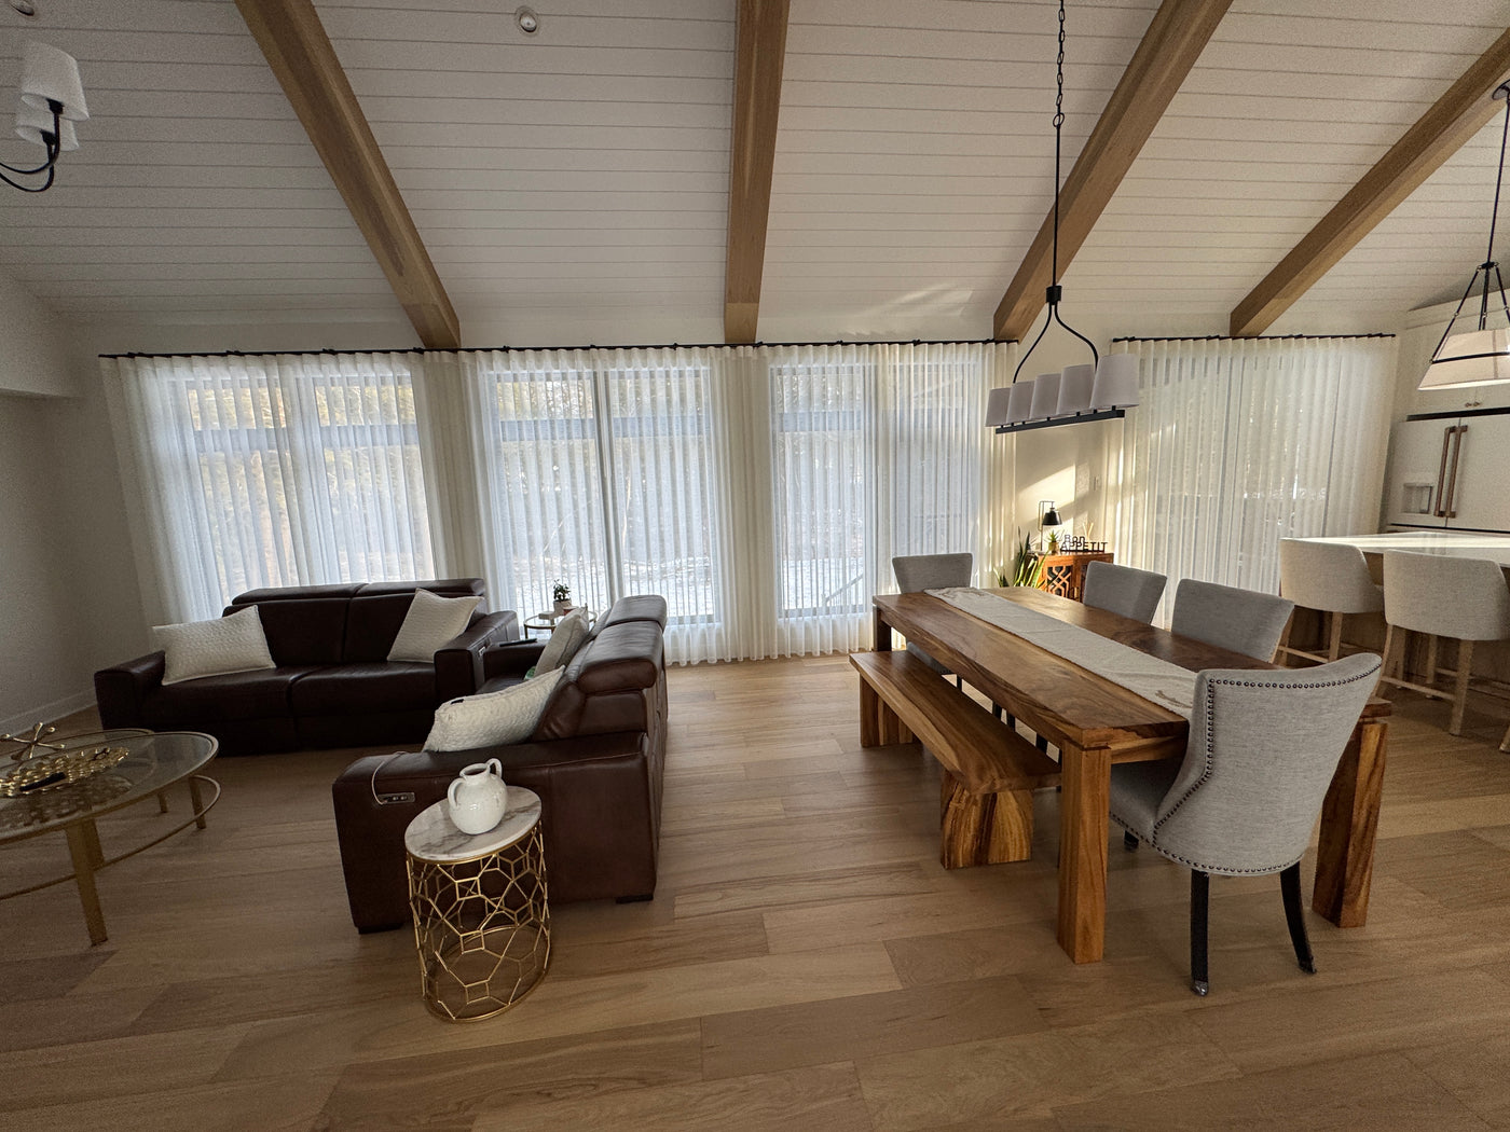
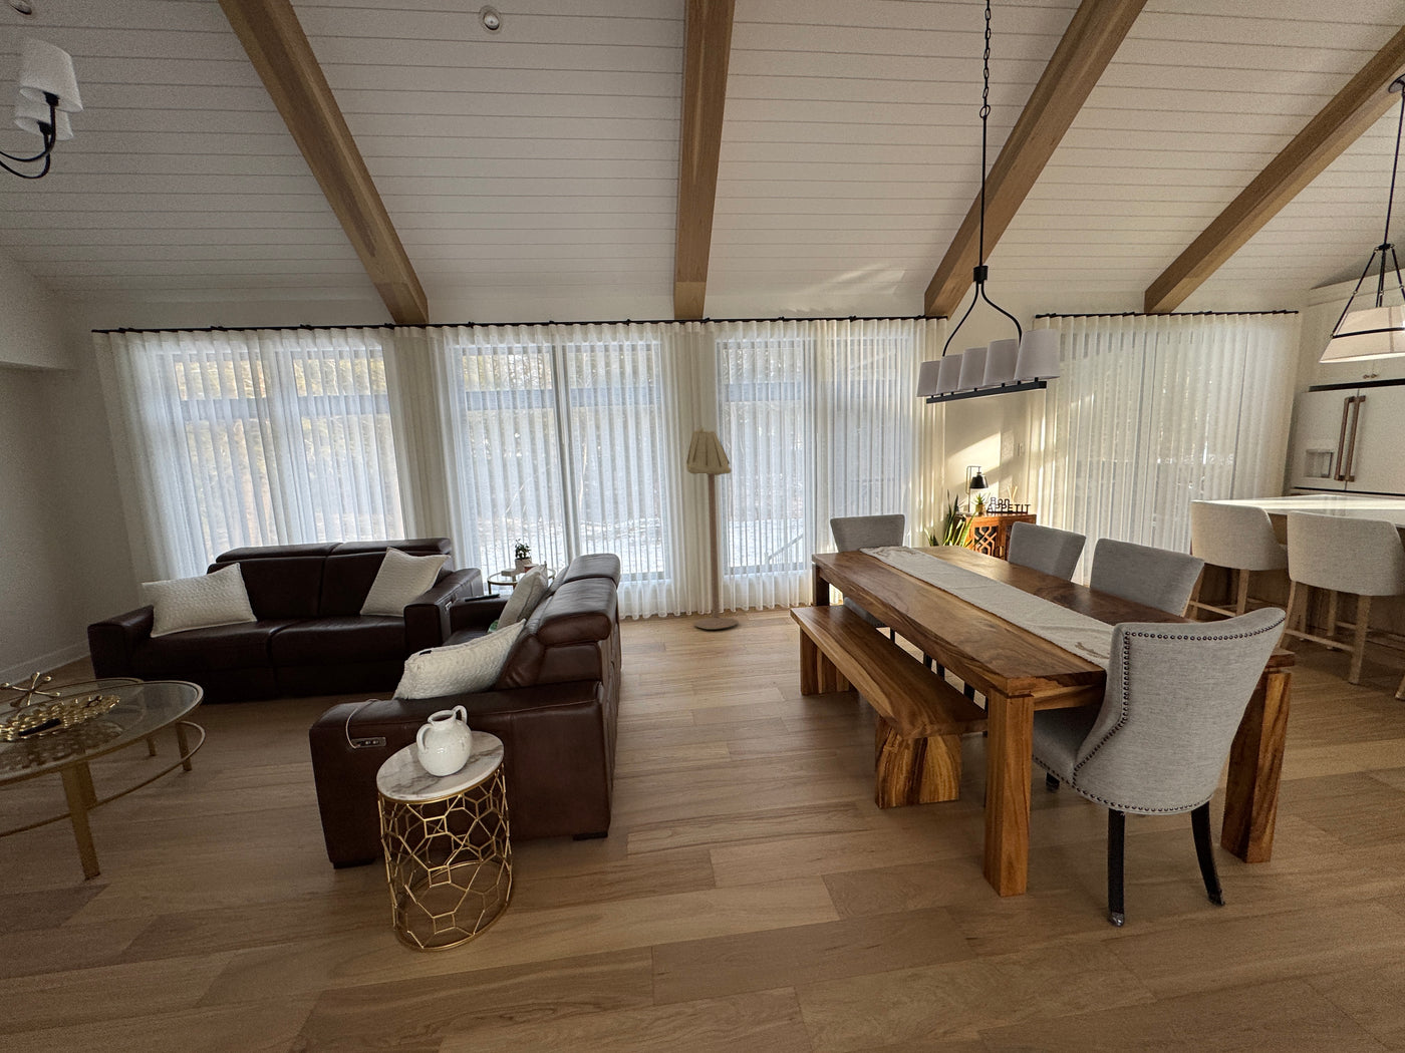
+ floor lamp [686,427,740,629]
